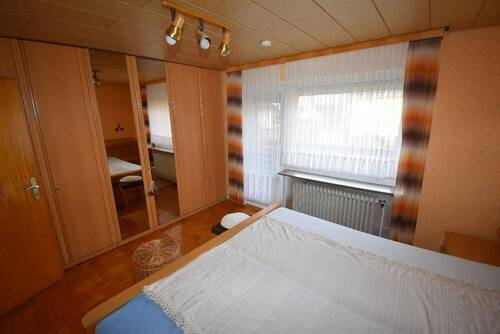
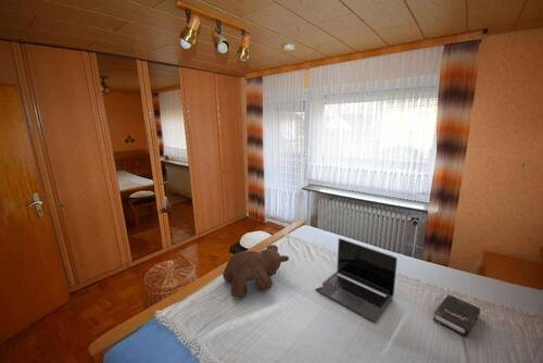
+ laptop [315,237,399,323]
+ hardback book [432,293,481,338]
+ teddy bear [222,243,290,300]
